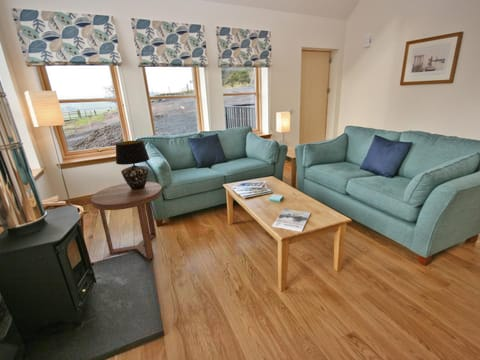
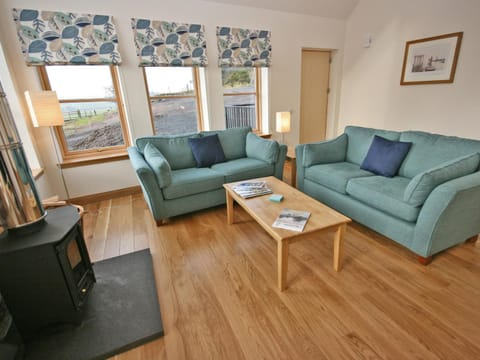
- side table [90,181,163,261]
- table lamp [115,139,151,190]
